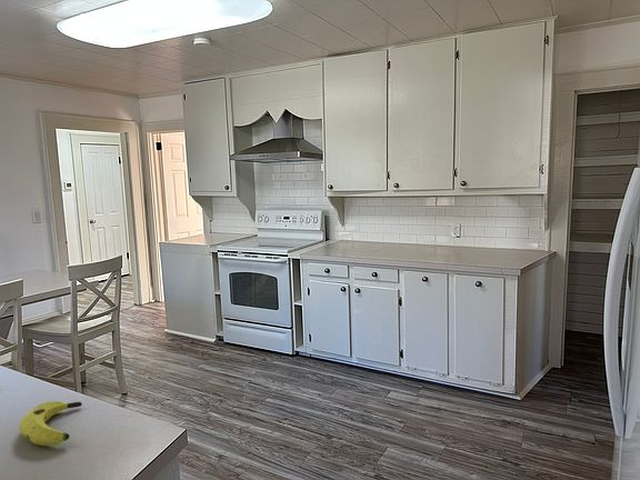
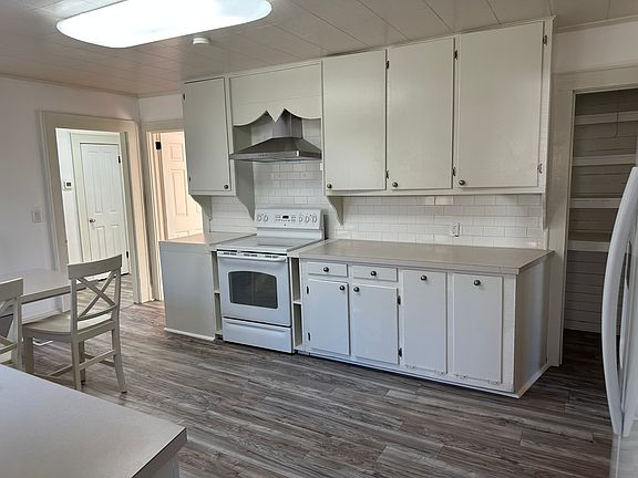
- banana [19,400,83,447]
